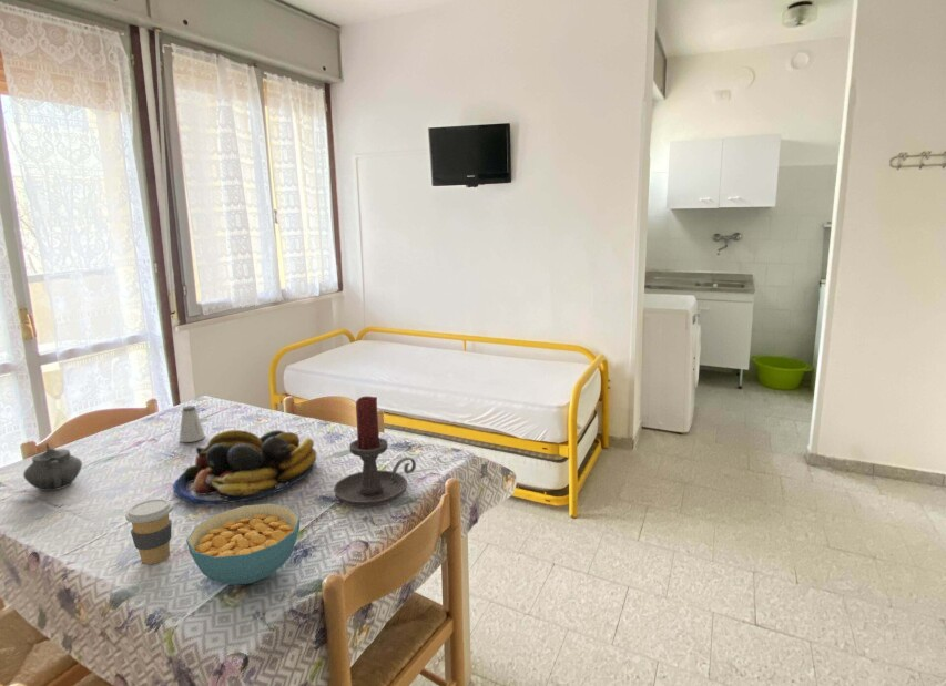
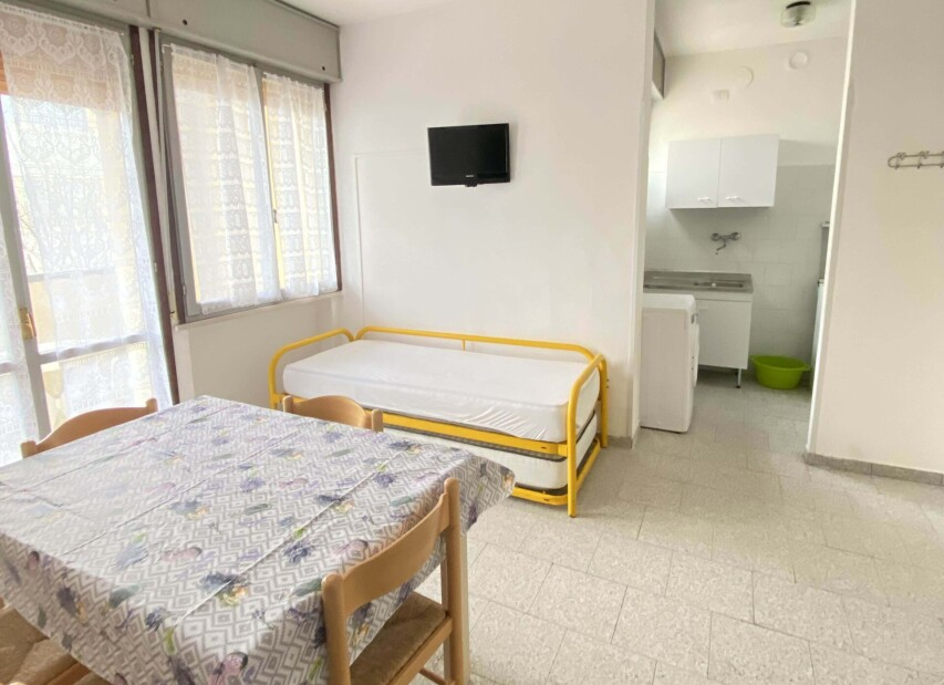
- teapot [22,442,83,492]
- saltshaker [179,405,206,443]
- cereal bowl [185,503,302,586]
- coffee cup [124,498,174,565]
- fruit bowl [172,429,317,506]
- candle holder [333,396,417,509]
